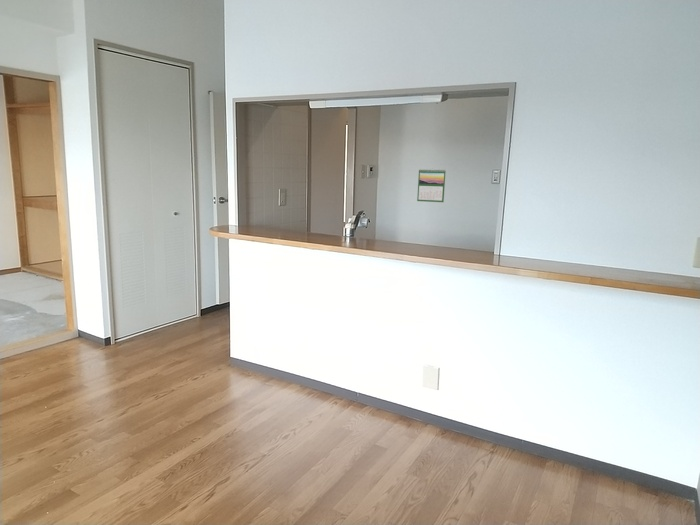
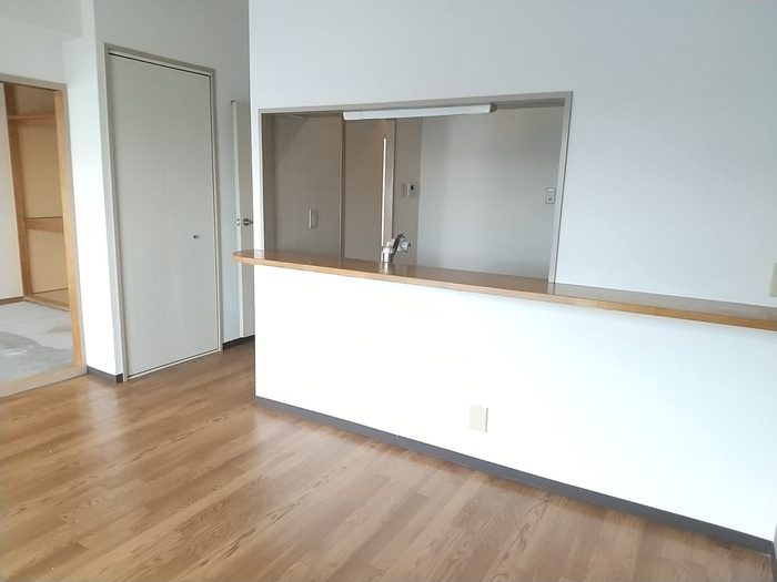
- calendar [416,168,447,203]
